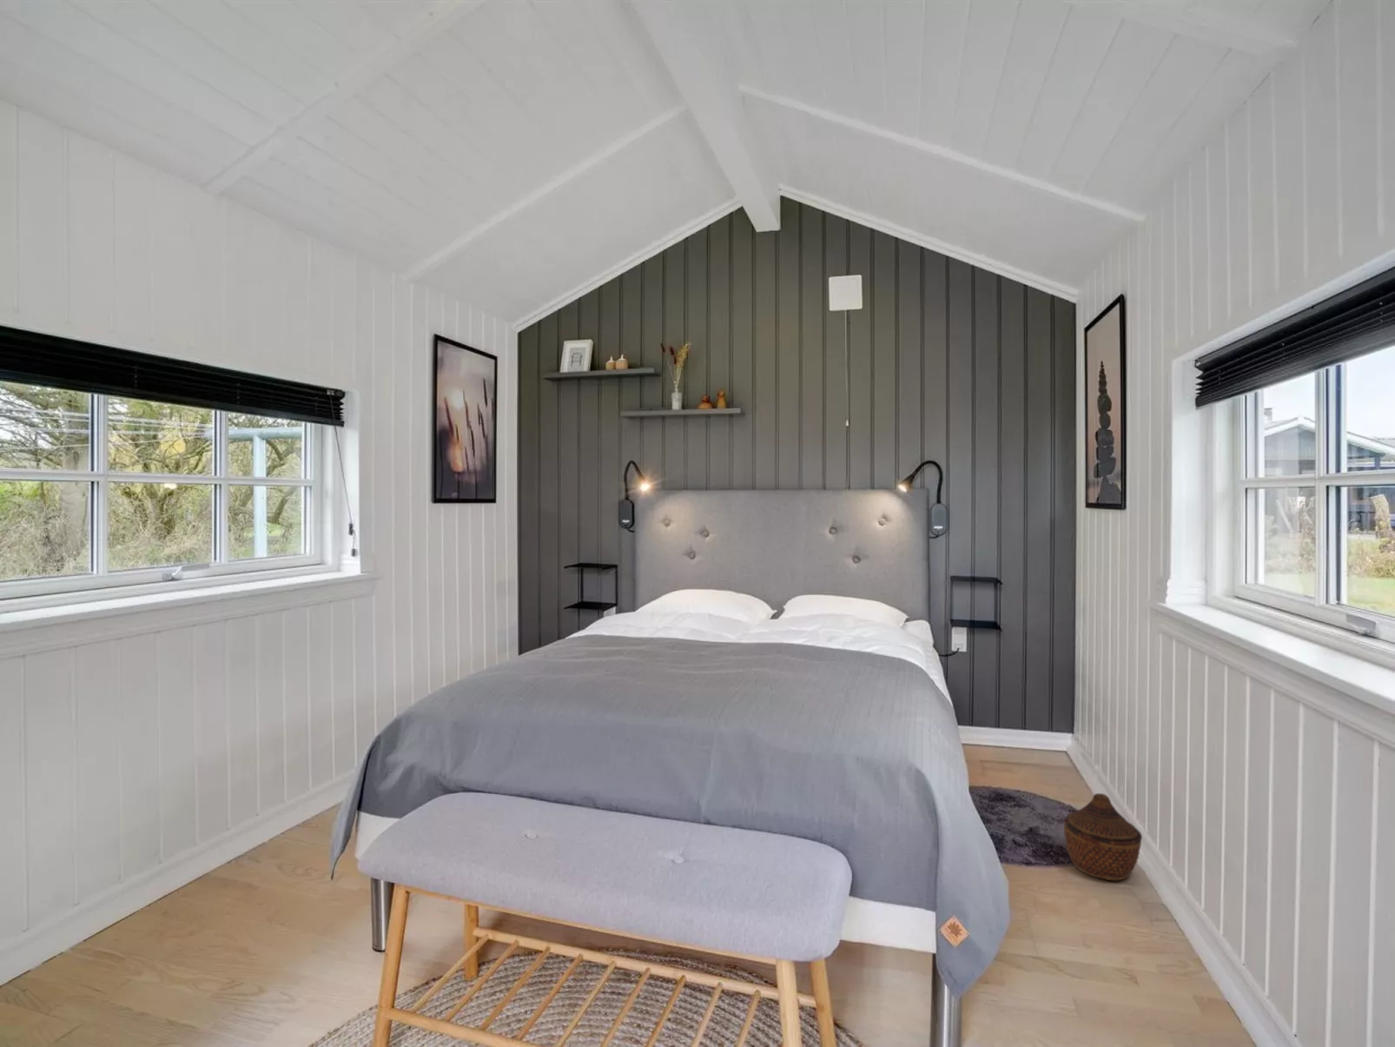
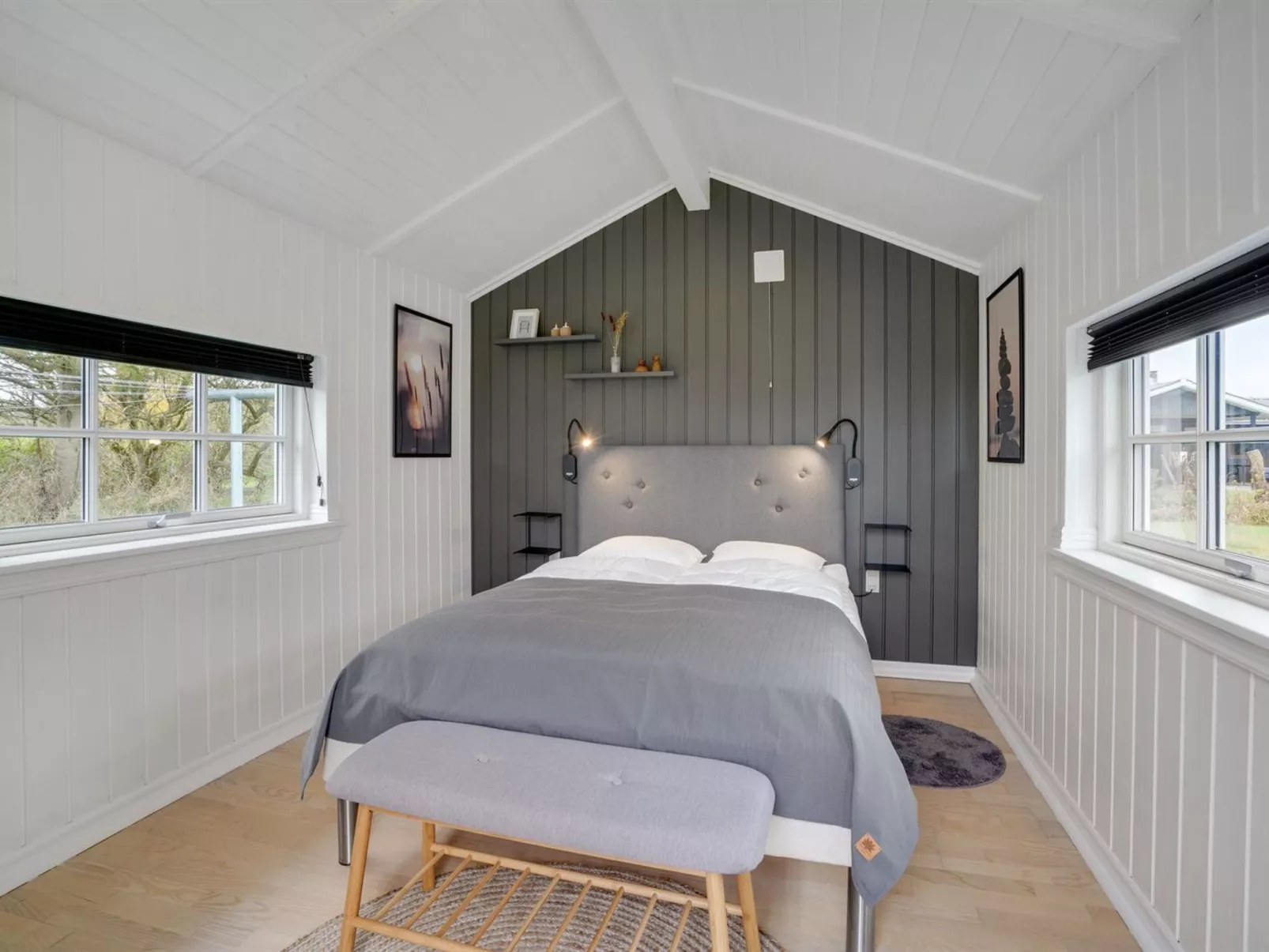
- woven basket [1063,793,1143,882]
